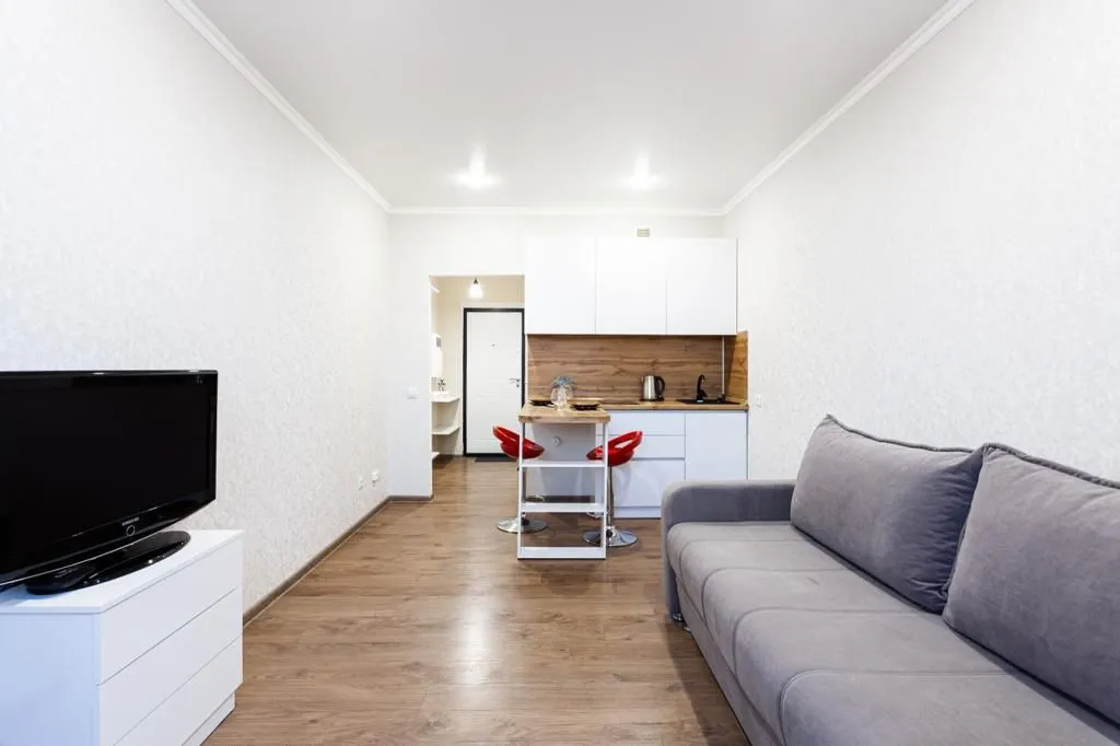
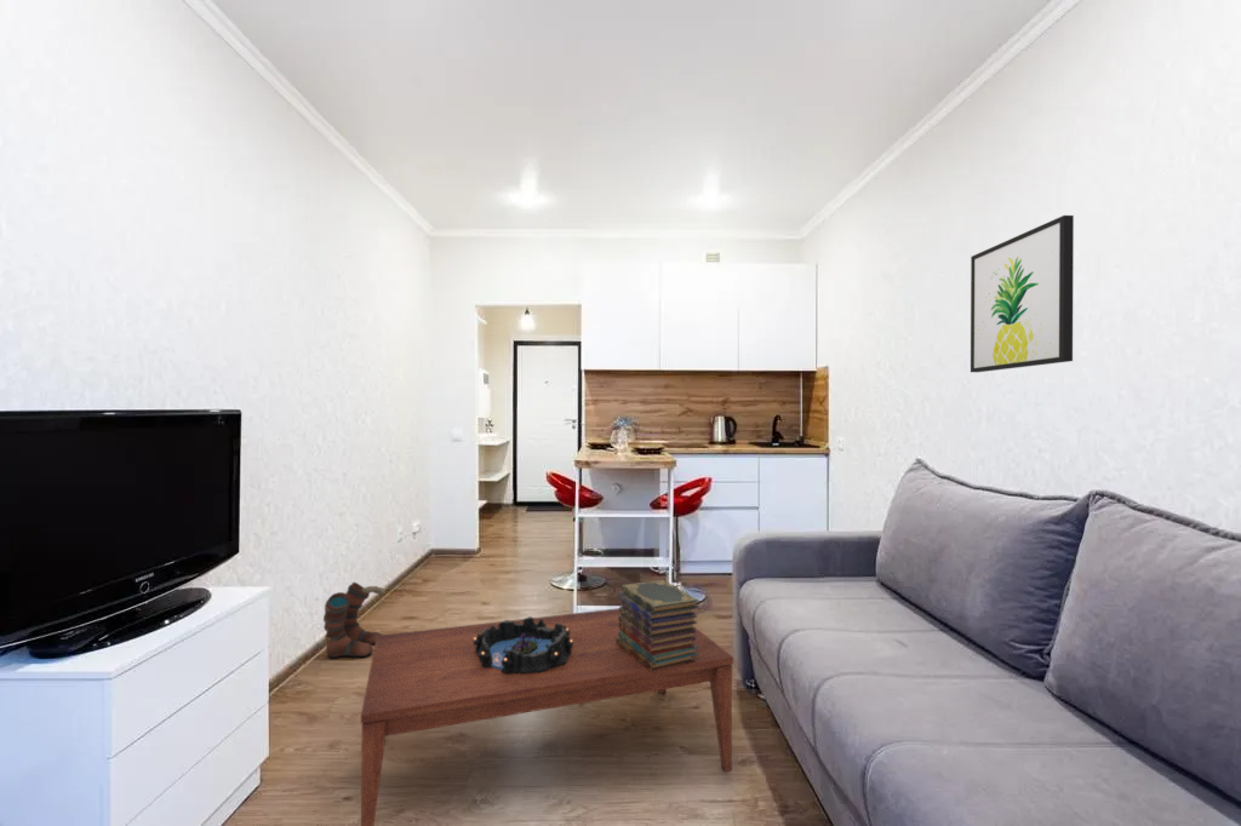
+ book stack [616,579,699,672]
+ coffee table [360,607,734,826]
+ decorative bowl [473,615,573,675]
+ wall art [970,214,1075,373]
+ boots [322,581,387,659]
